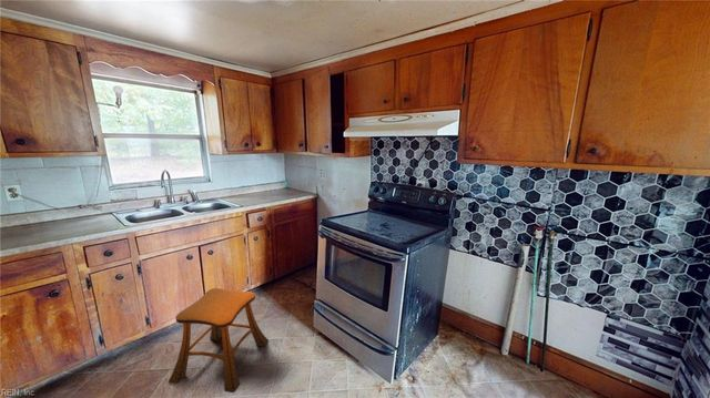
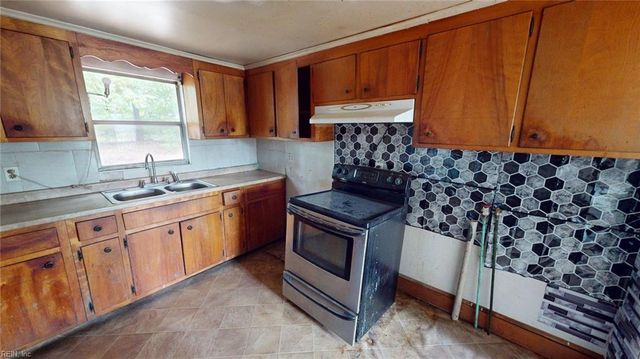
- stool [168,287,270,394]
